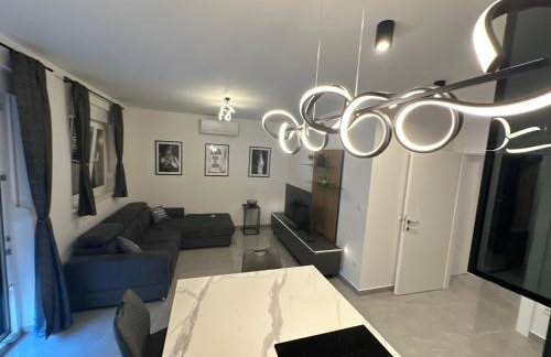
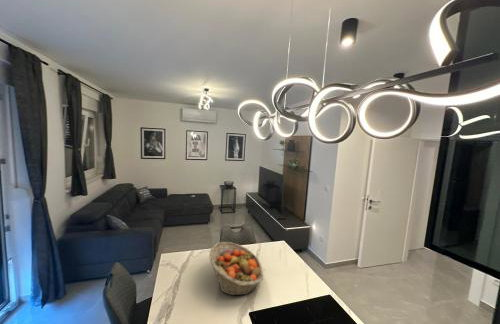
+ fruit basket [208,241,264,296]
